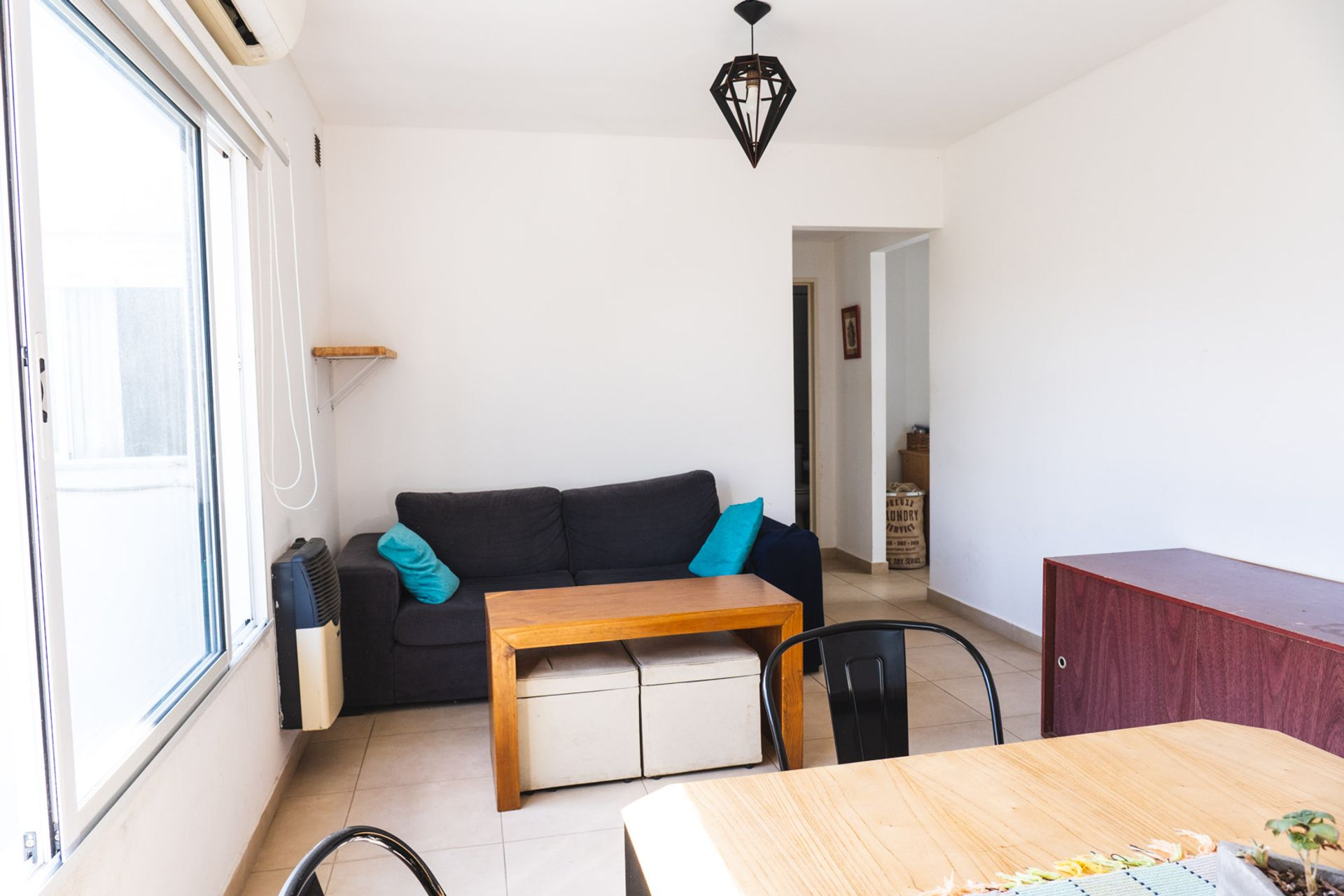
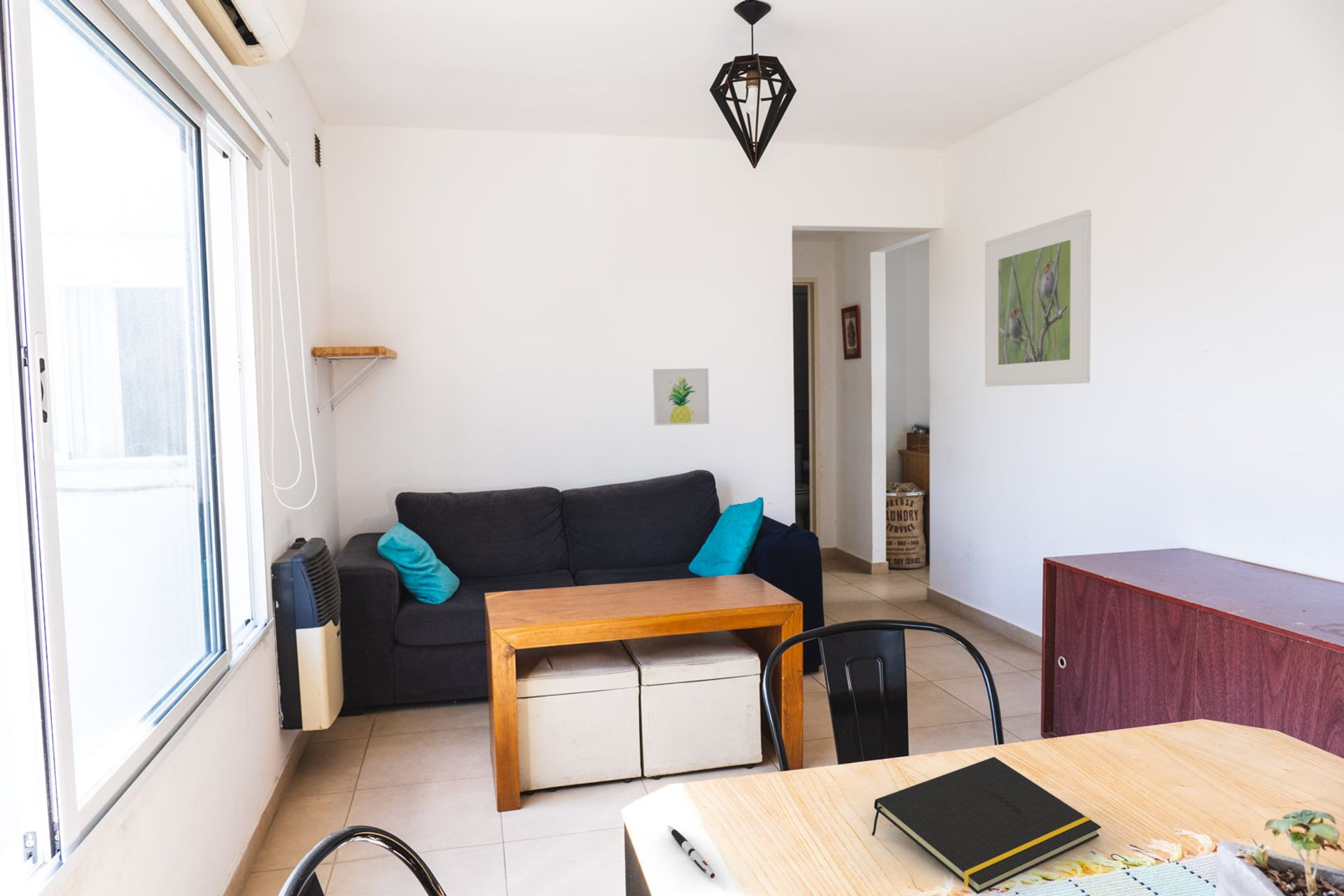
+ notepad [871,756,1102,895]
+ pen [668,825,715,879]
+ wall art [652,367,710,426]
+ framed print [984,209,1092,387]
